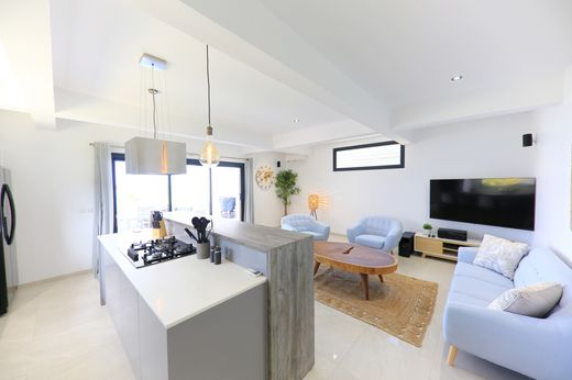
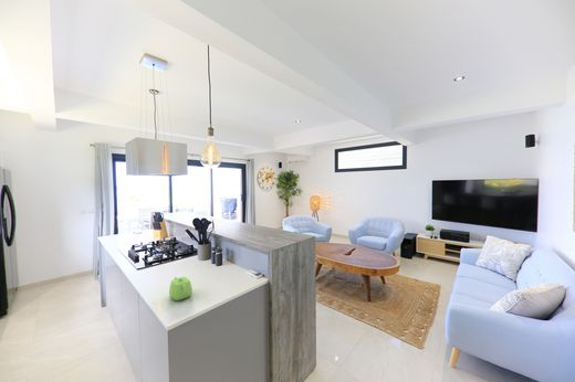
+ teapot [168,276,194,301]
